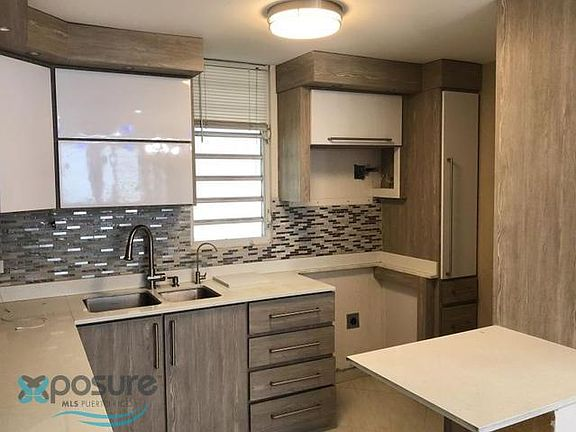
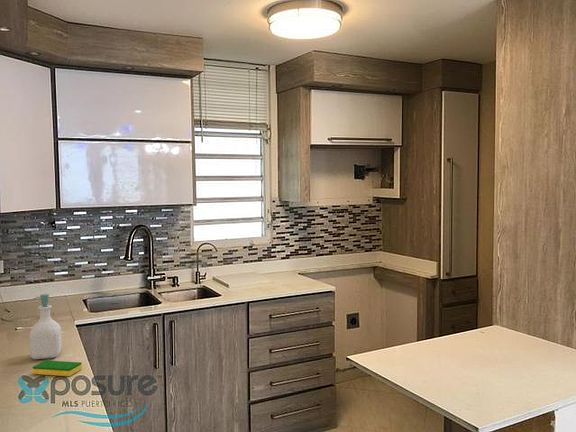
+ dish sponge [32,359,83,377]
+ soap bottle [29,293,63,360]
